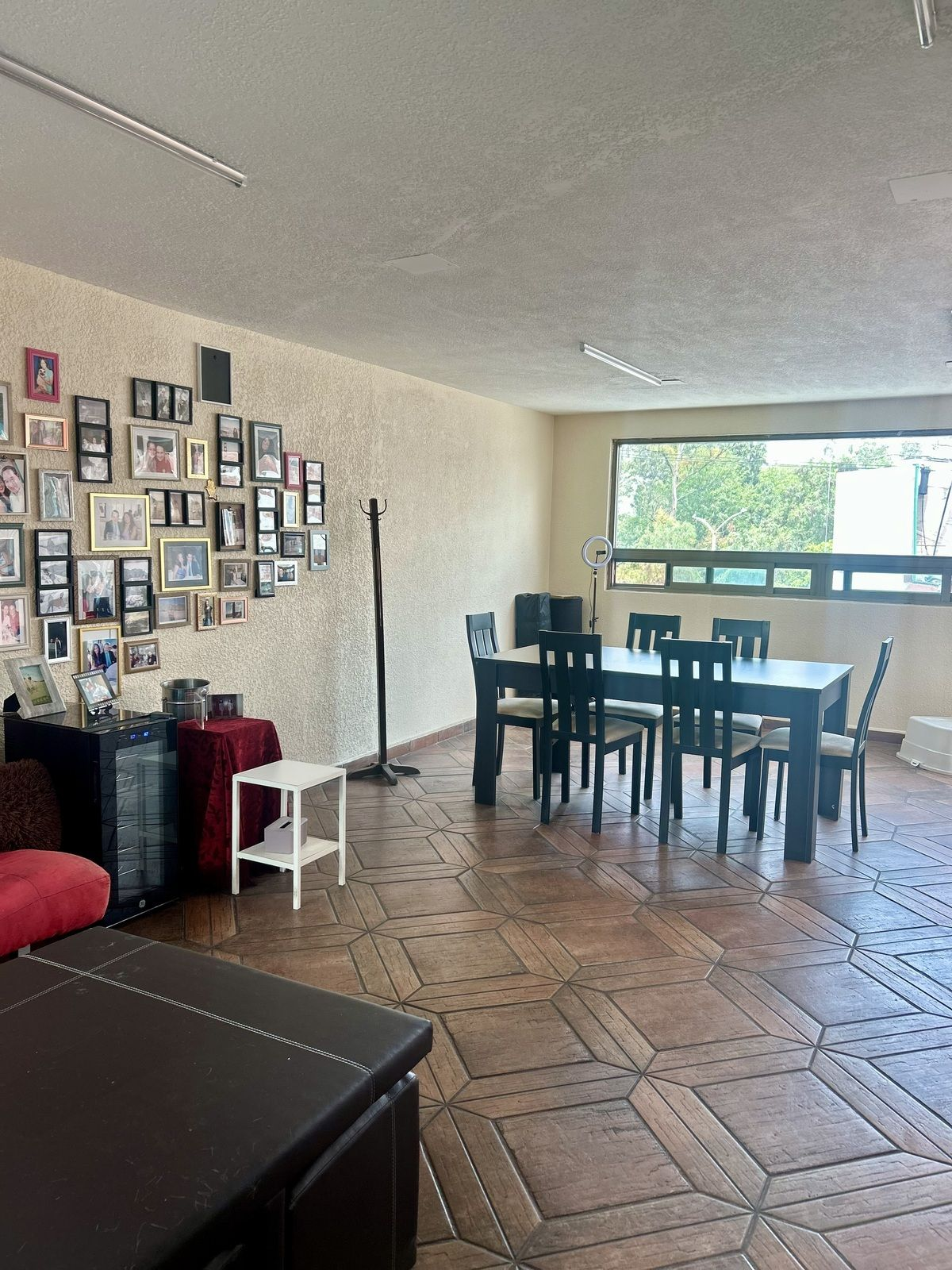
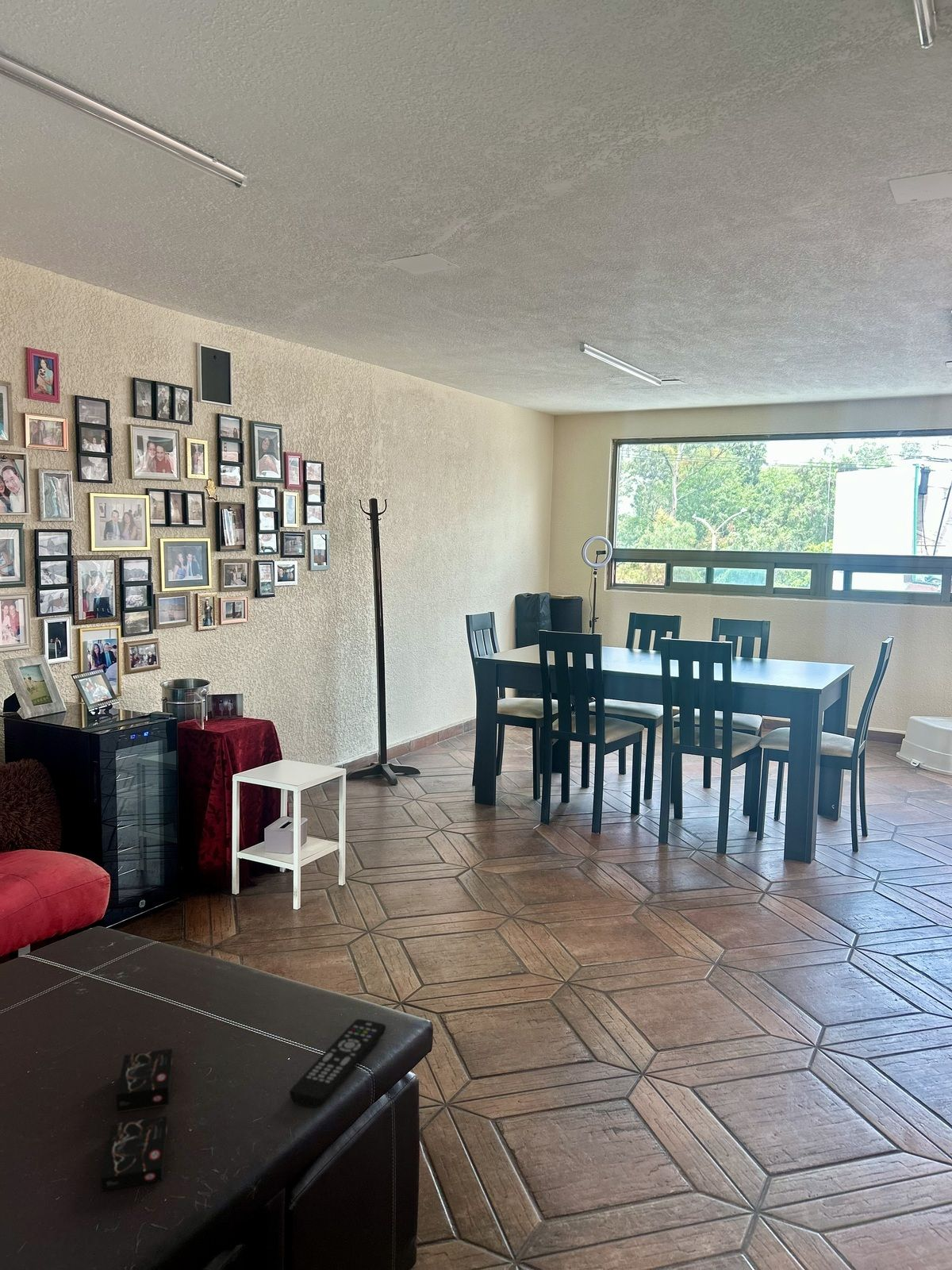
+ remote control [289,1018,386,1109]
+ product box [100,1048,174,1192]
